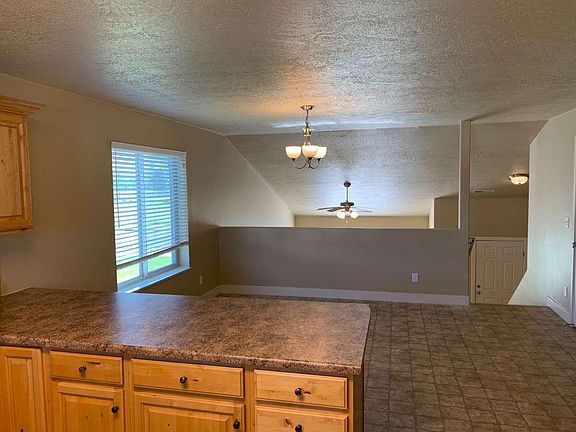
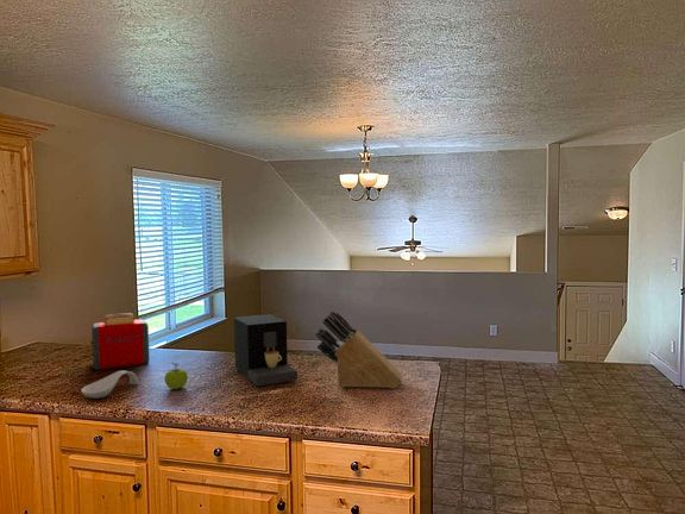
+ knife block [315,311,403,389]
+ coffee maker [233,313,298,387]
+ spoon rest [80,369,140,400]
+ fruit [164,362,189,390]
+ toaster [90,312,151,371]
